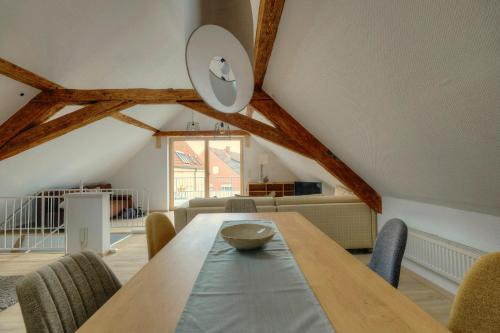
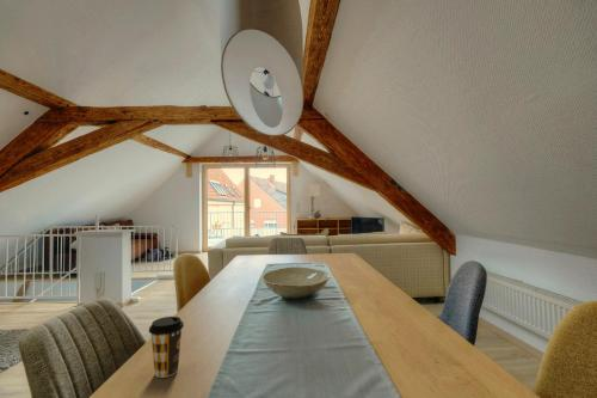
+ coffee cup [148,316,185,379]
